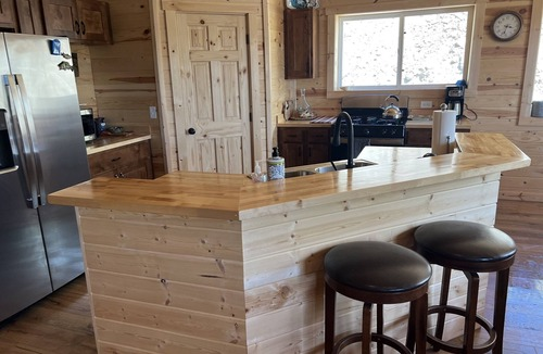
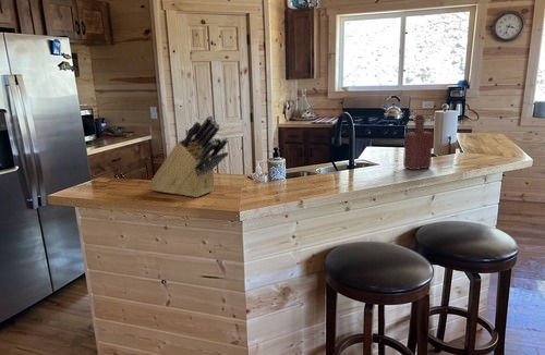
+ knife block [147,114,230,198]
+ bottle [402,113,435,171]
